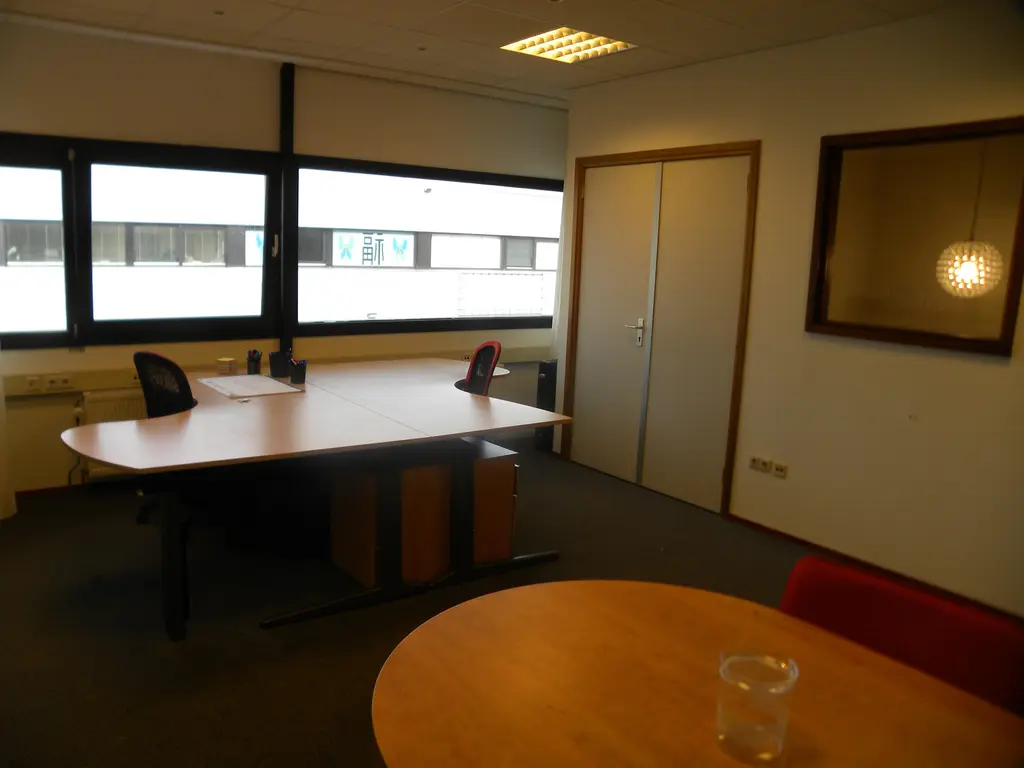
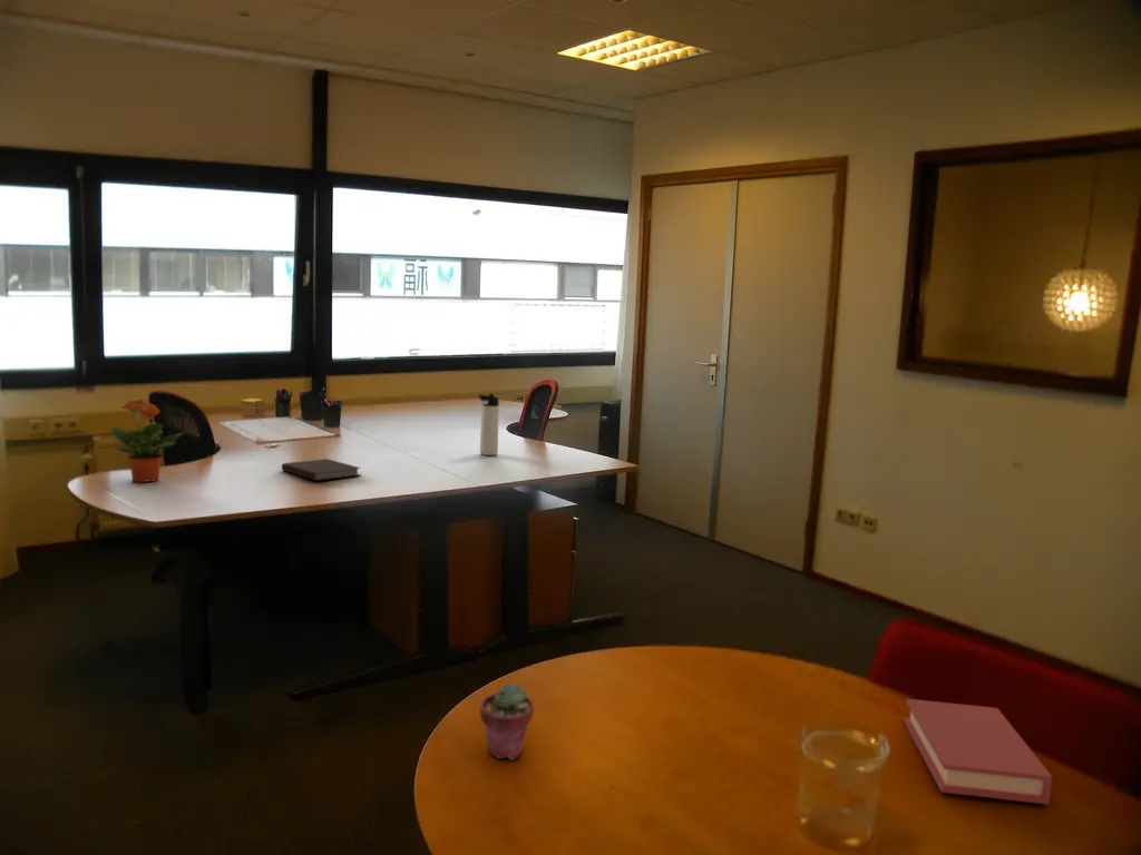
+ potted plant [109,399,184,483]
+ notebook [281,458,362,482]
+ book [904,698,1053,805]
+ thermos bottle [477,393,500,456]
+ potted succulent [479,682,535,760]
